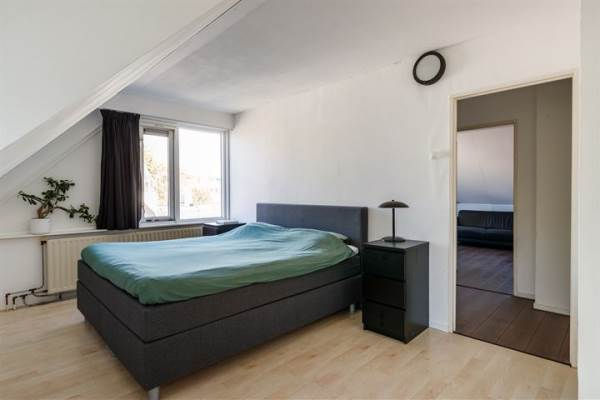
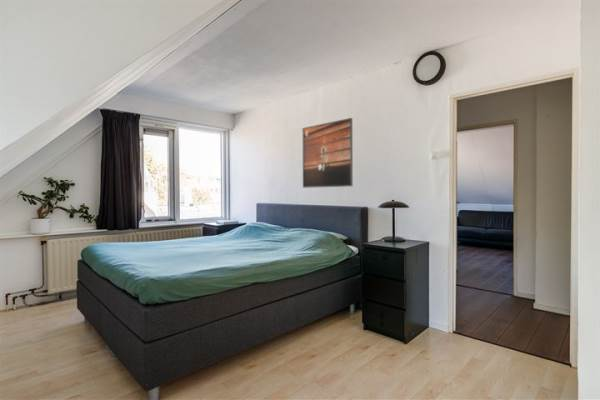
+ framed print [301,117,353,189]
